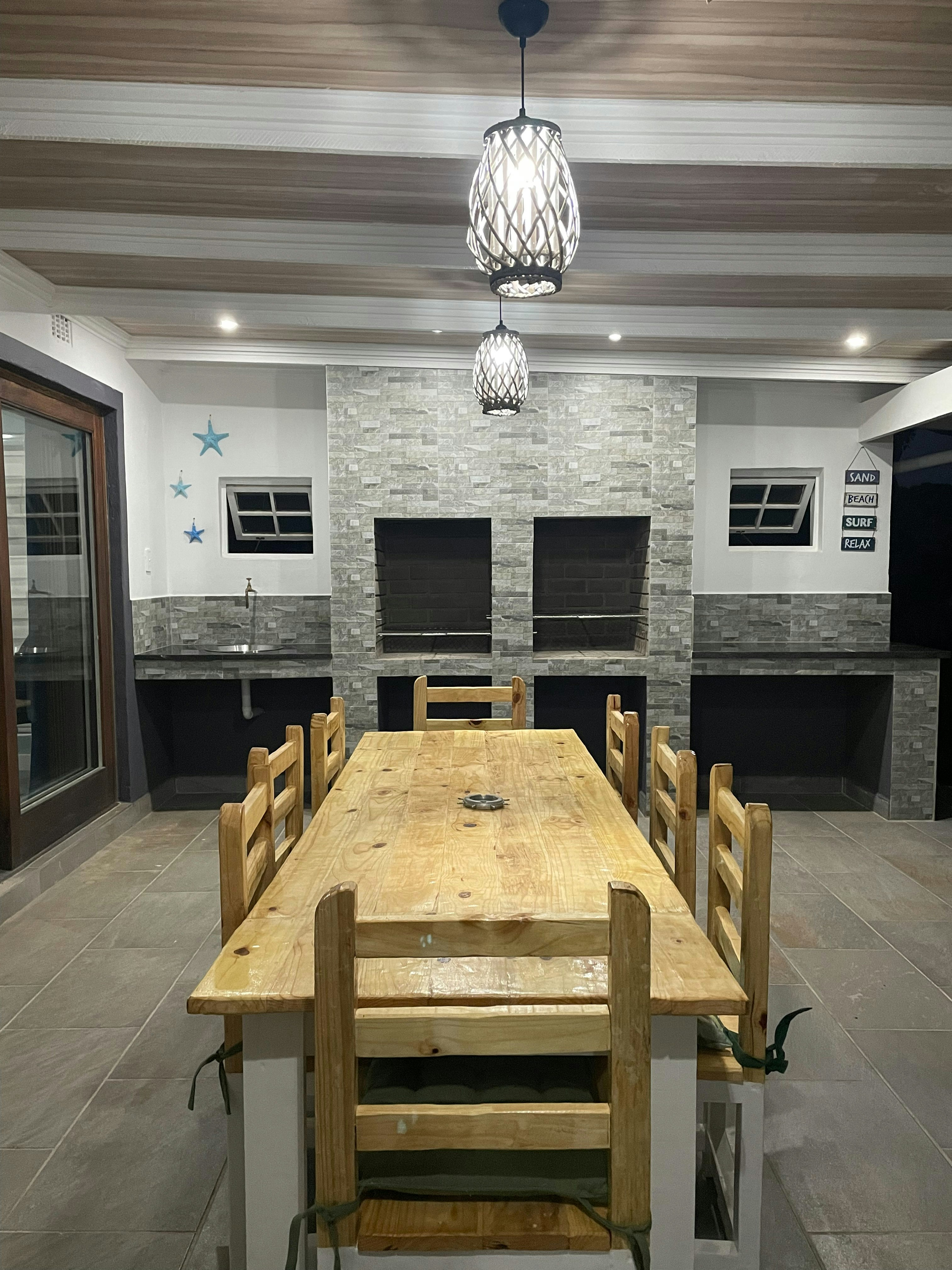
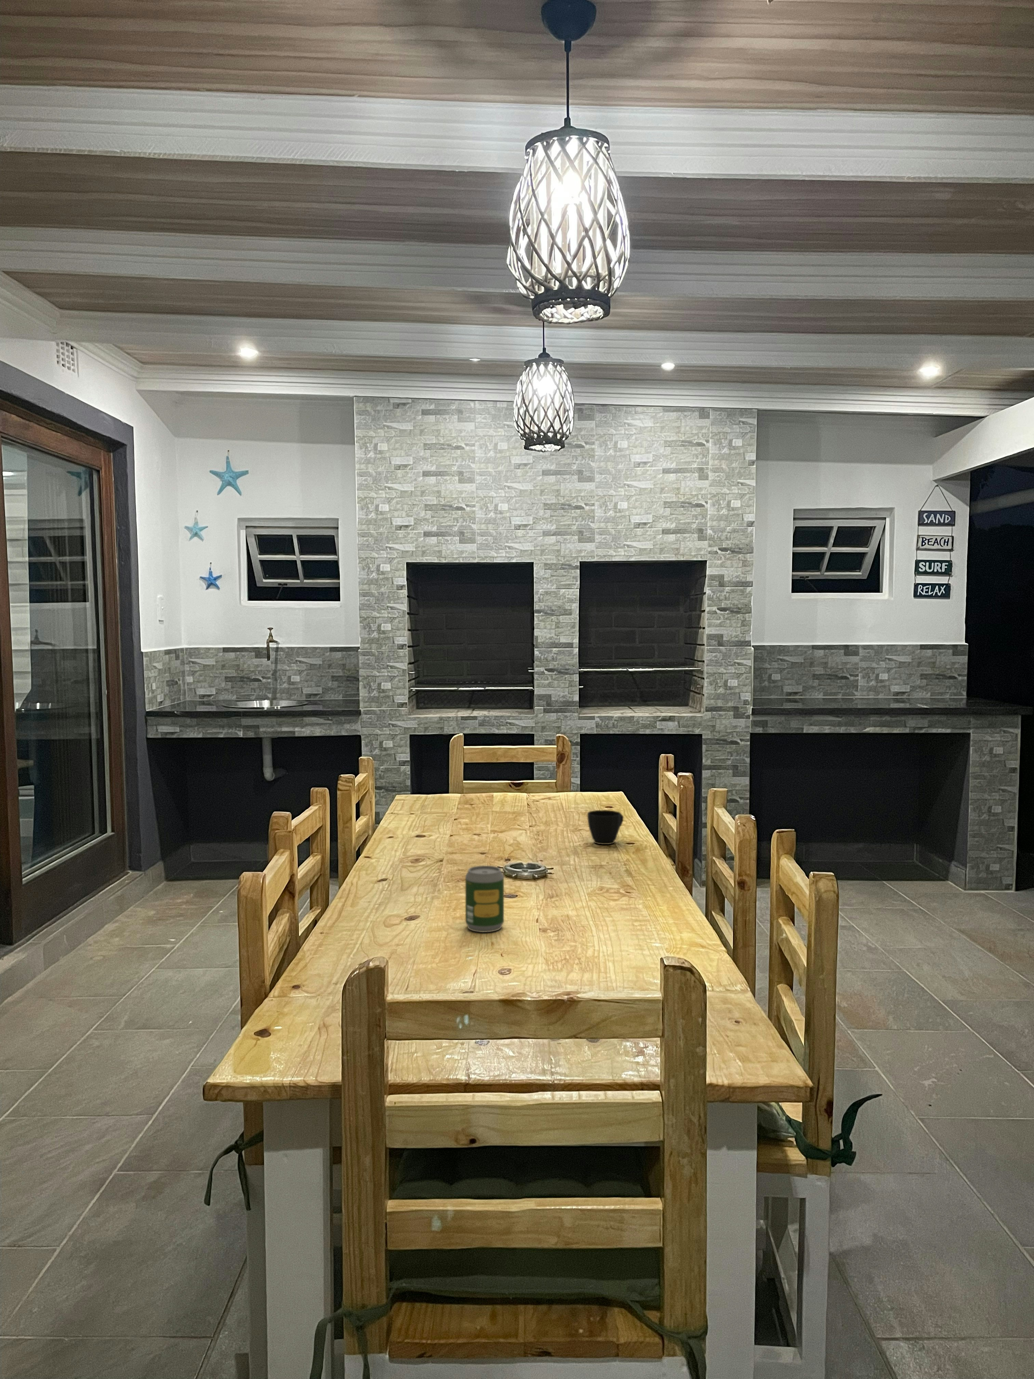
+ cup [588,810,625,845]
+ soda can [465,865,504,933]
